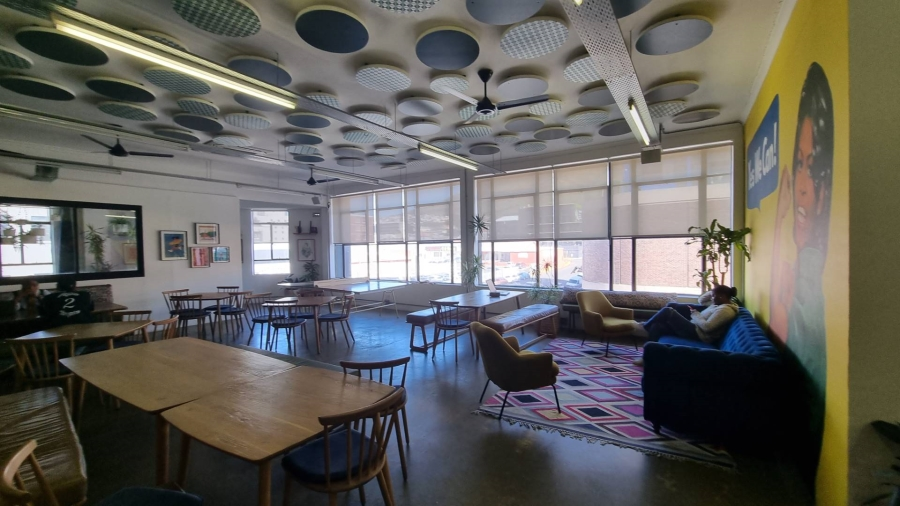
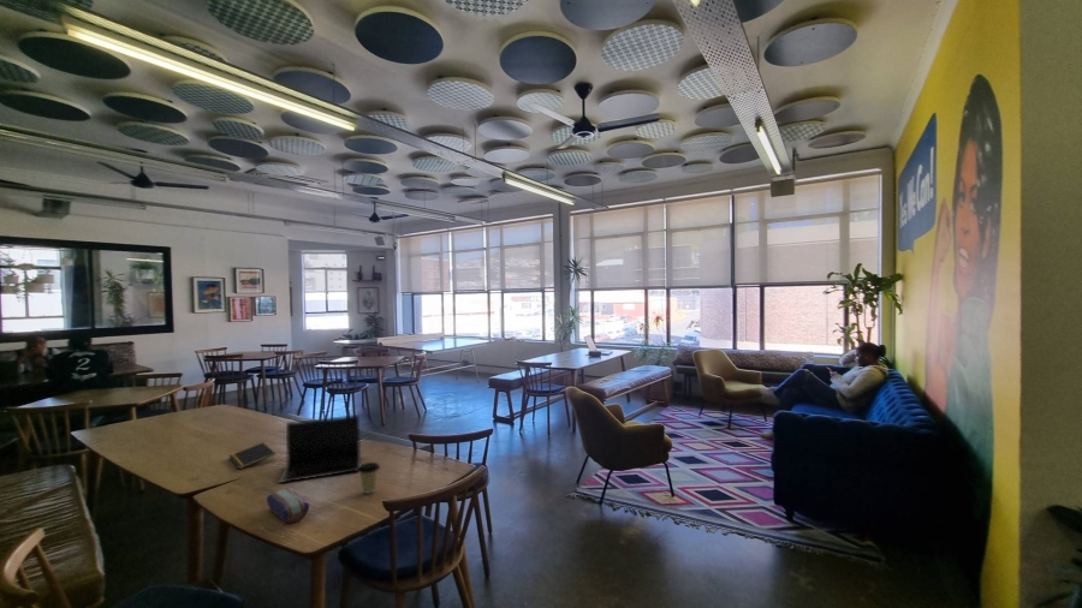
+ coffee cup [357,461,381,495]
+ laptop [278,413,362,484]
+ pencil case [266,488,310,524]
+ notepad [227,441,277,470]
